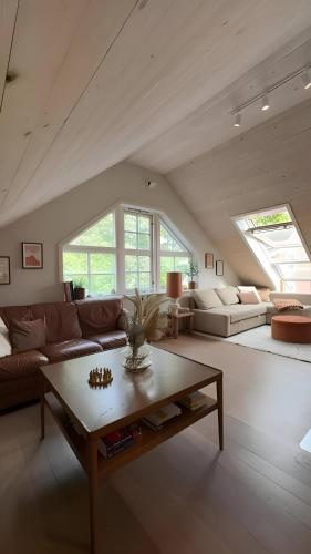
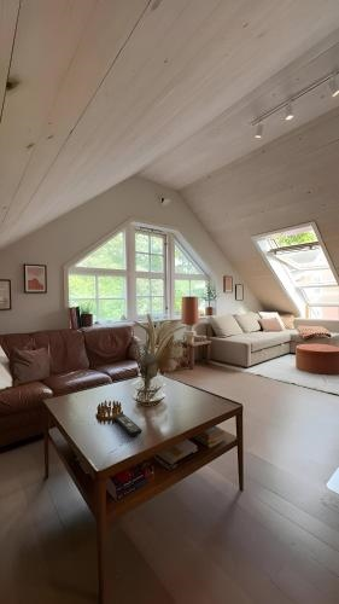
+ remote control [113,413,144,437]
